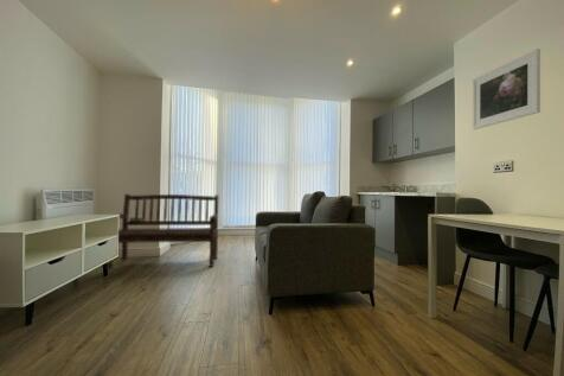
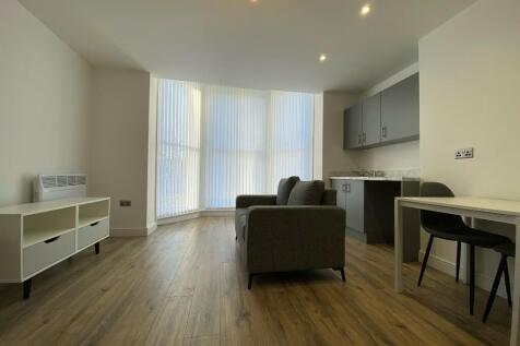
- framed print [472,47,541,130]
- bench [107,193,220,270]
